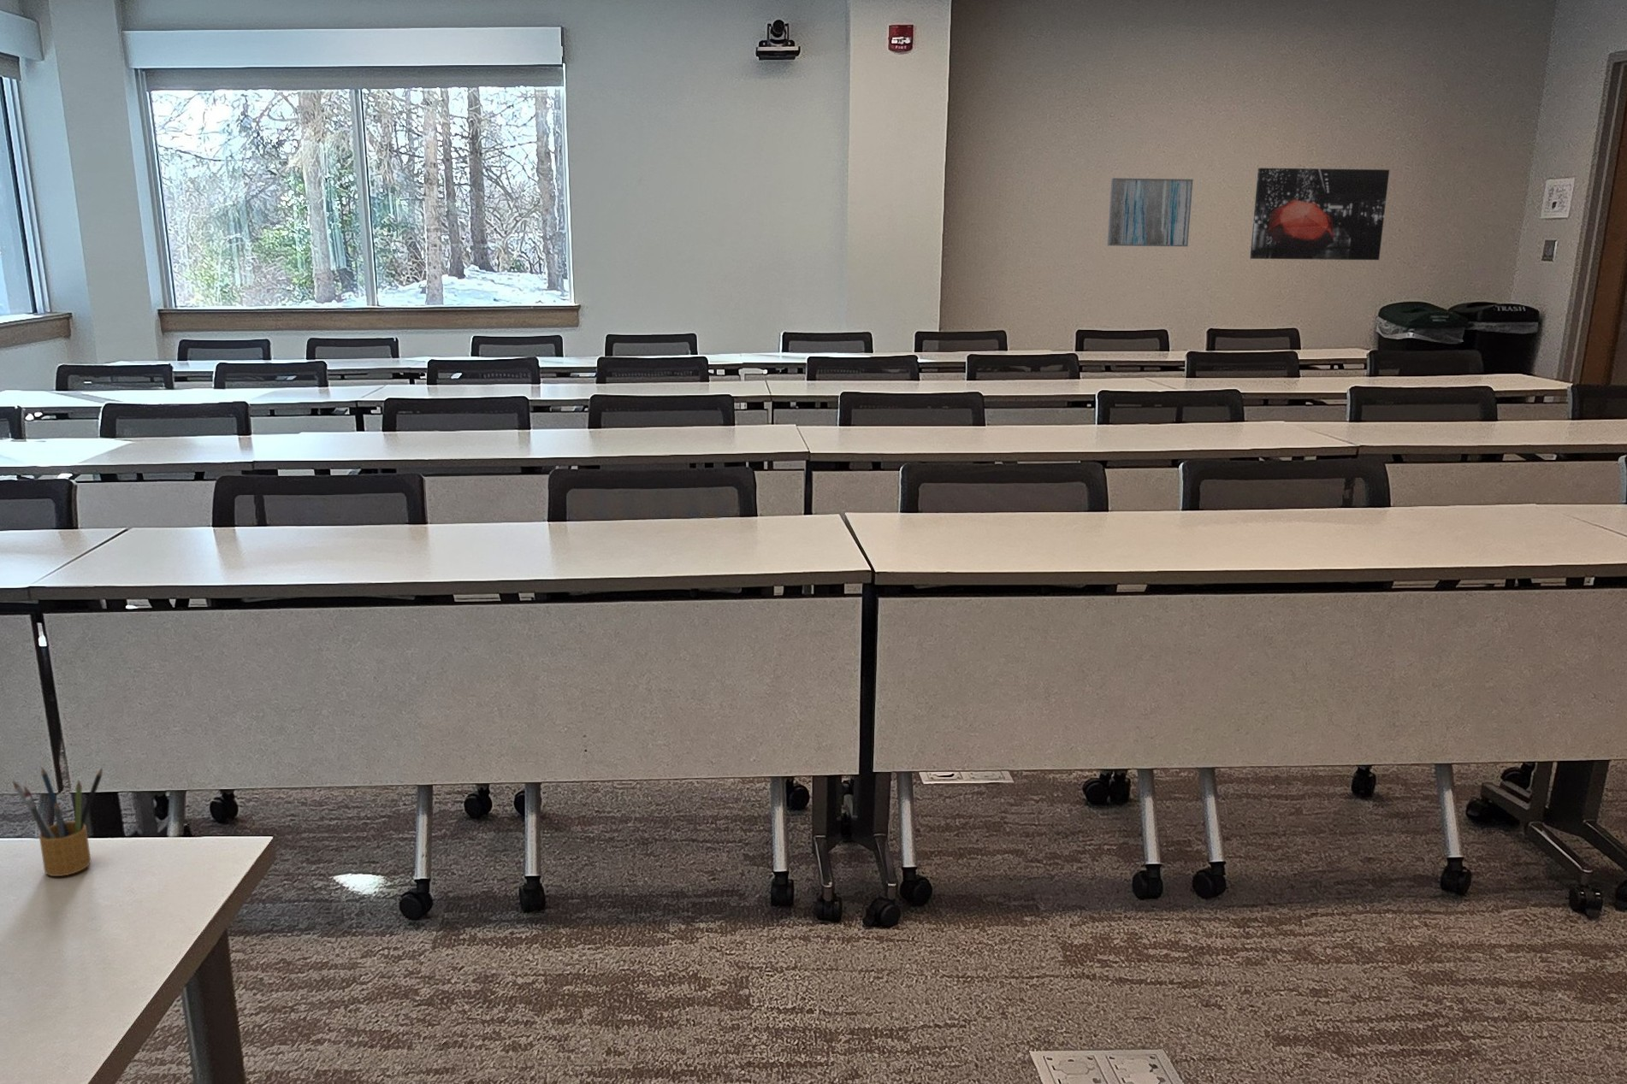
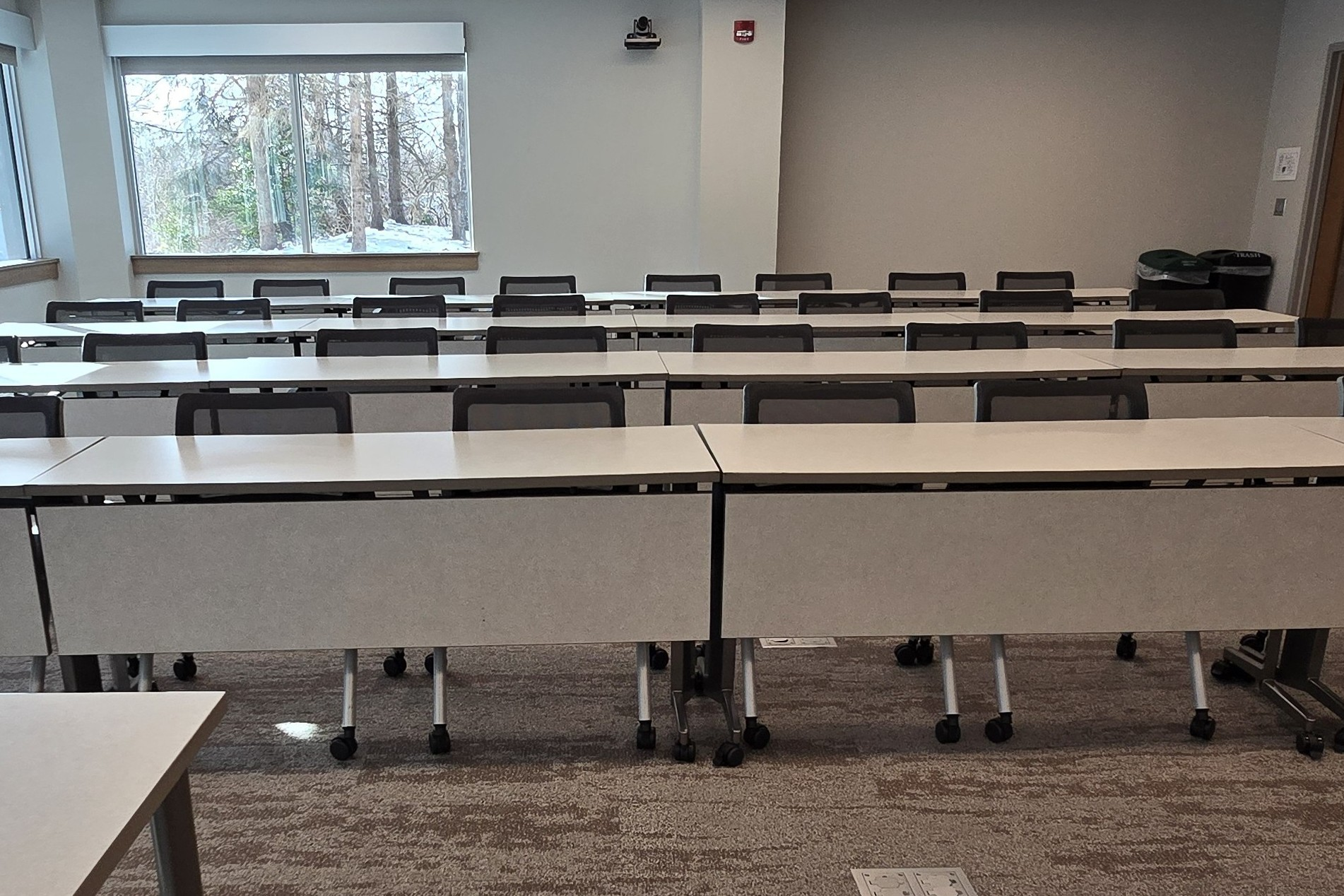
- pencil box [12,766,104,877]
- wall art [1249,167,1390,261]
- wall art [1106,178,1194,247]
